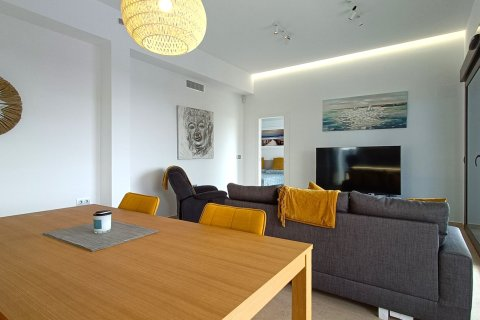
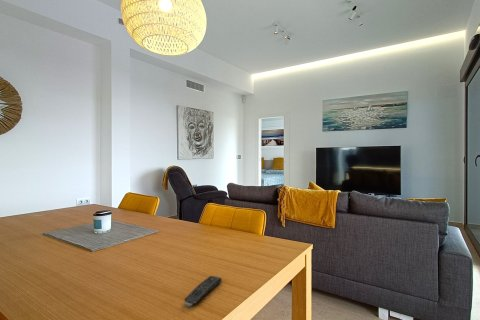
+ remote control [184,275,223,308]
